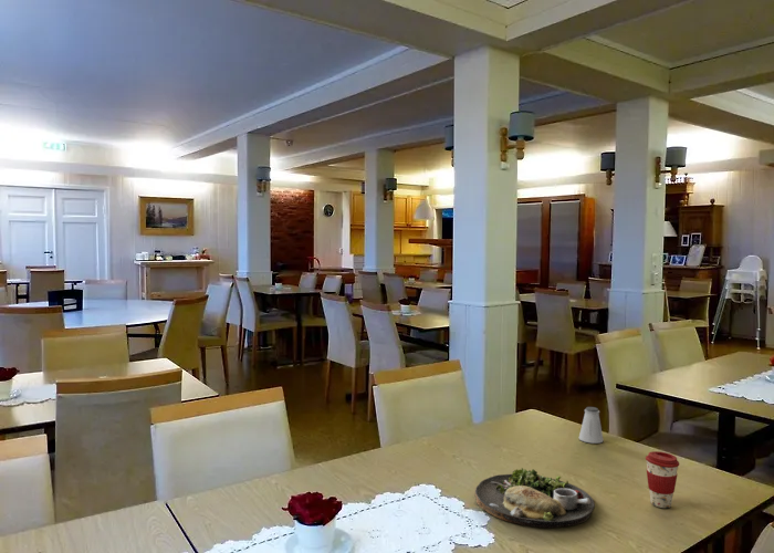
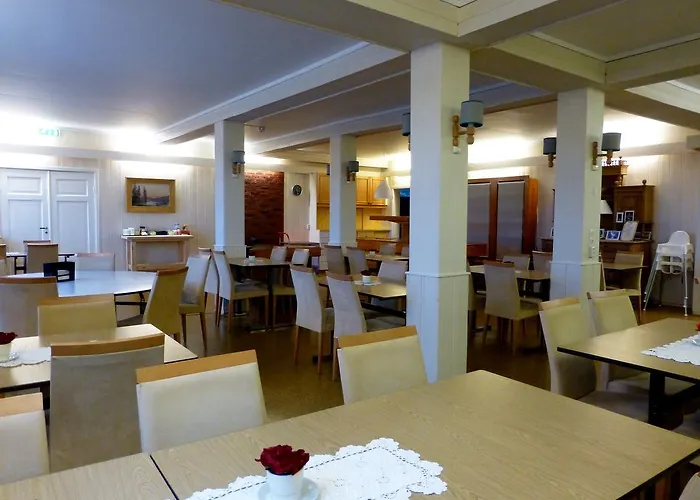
- dinner plate [474,467,596,529]
- coffee cup [645,450,680,509]
- saltshaker [578,406,605,445]
